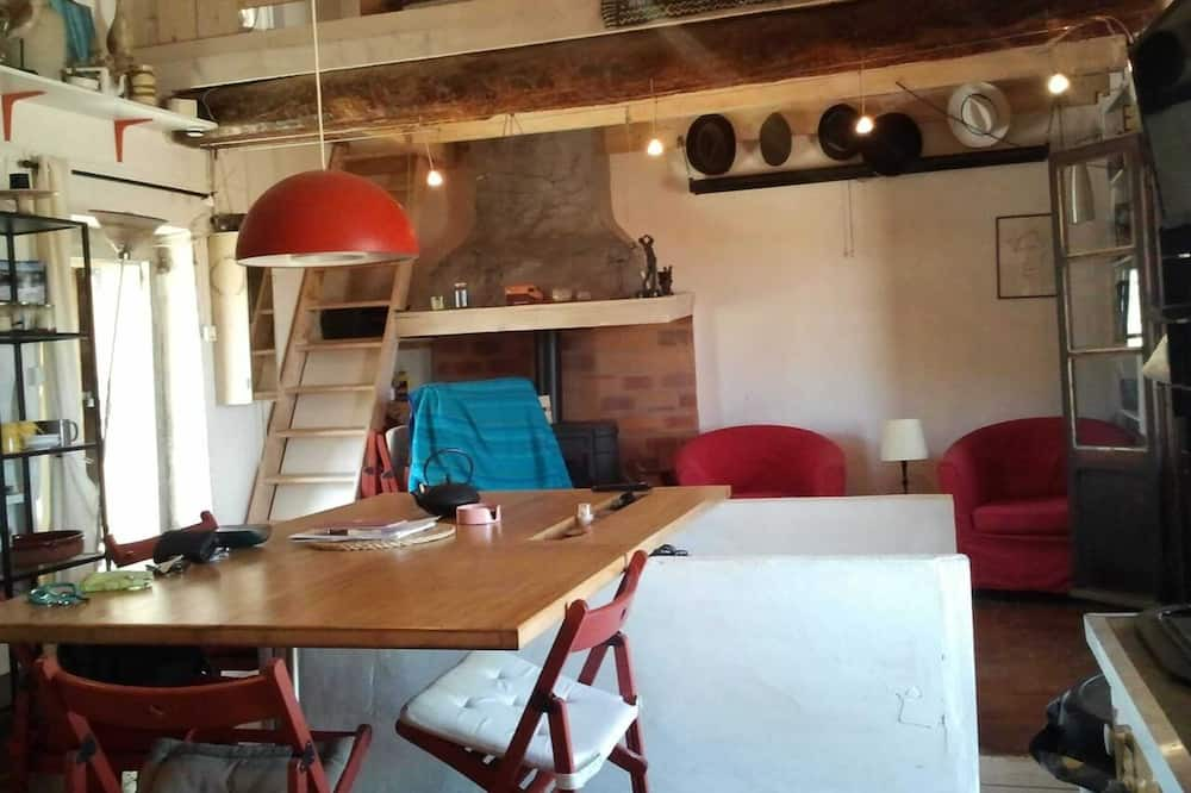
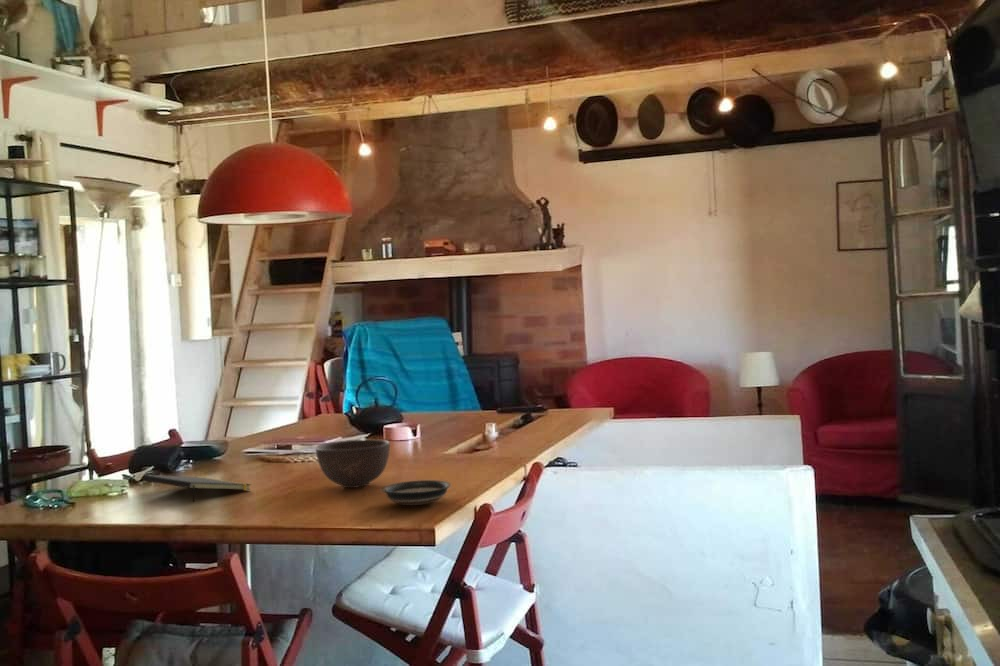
+ bowl [315,438,391,489]
+ notepad [142,474,252,503]
+ saucer [381,479,452,506]
